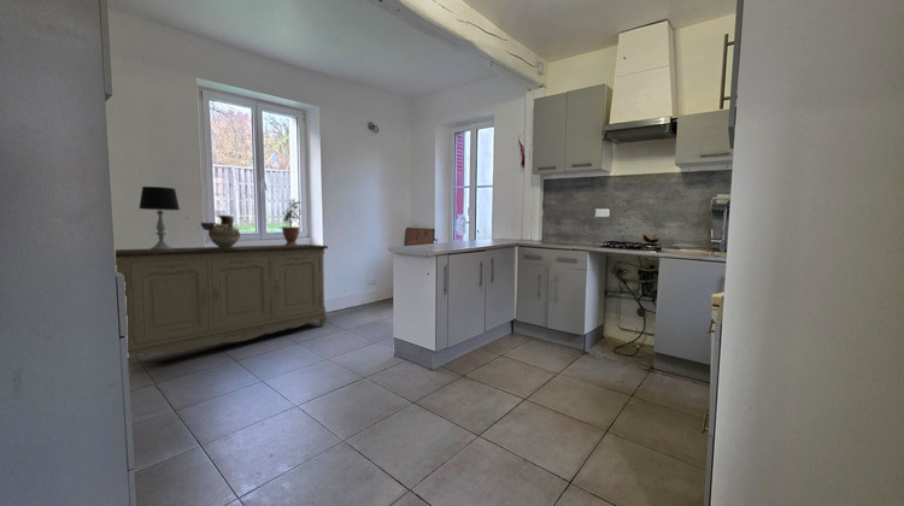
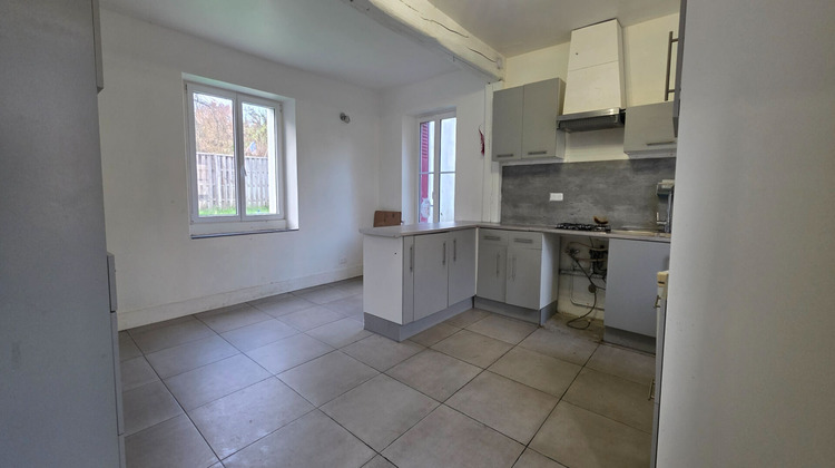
- sideboard [115,243,329,373]
- potted plant [281,198,303,246]
- table lamp [139,186,181,251]
- ceramic jug [200,213,241,248]
